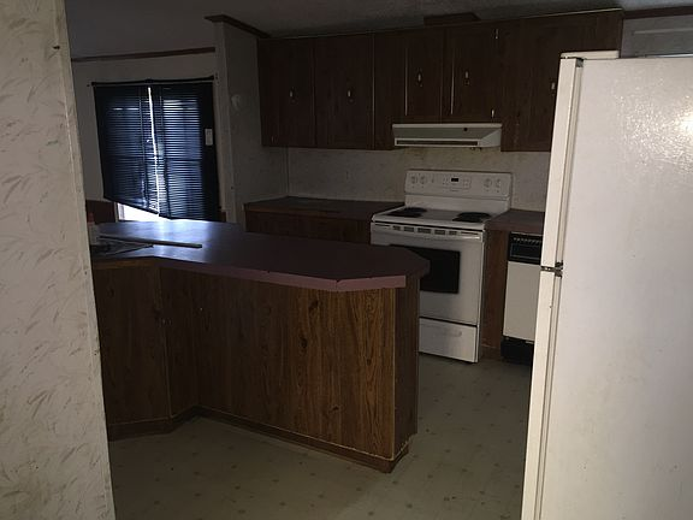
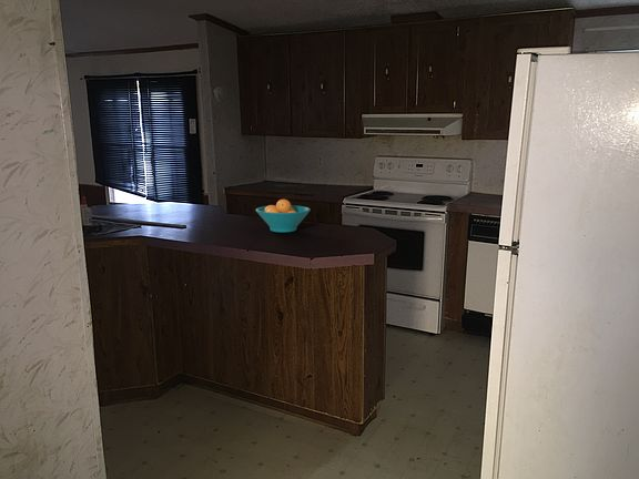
+ fruit bowl [255,198,312,234]
